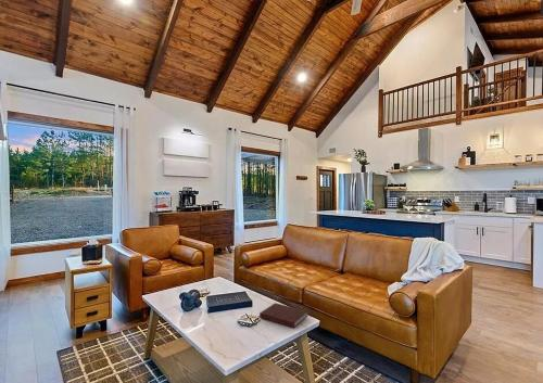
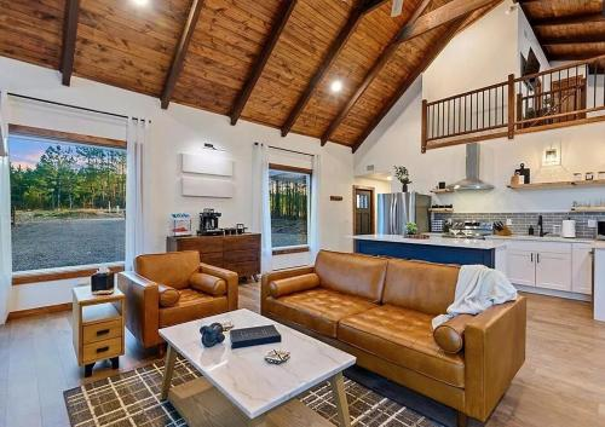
- notebook [258,302,308,329]
